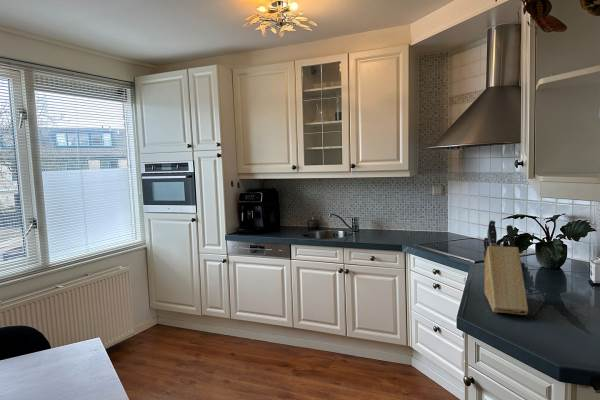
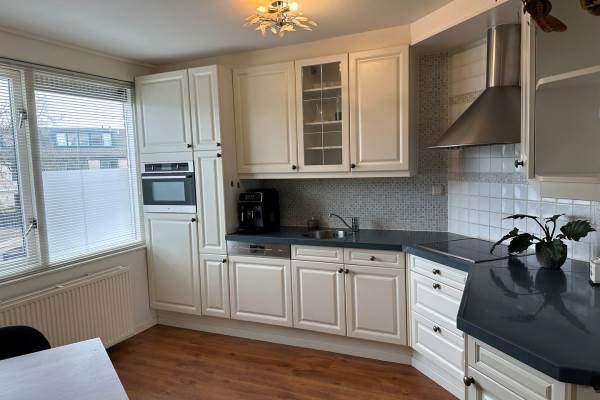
- knife block [483,219,529,316]
